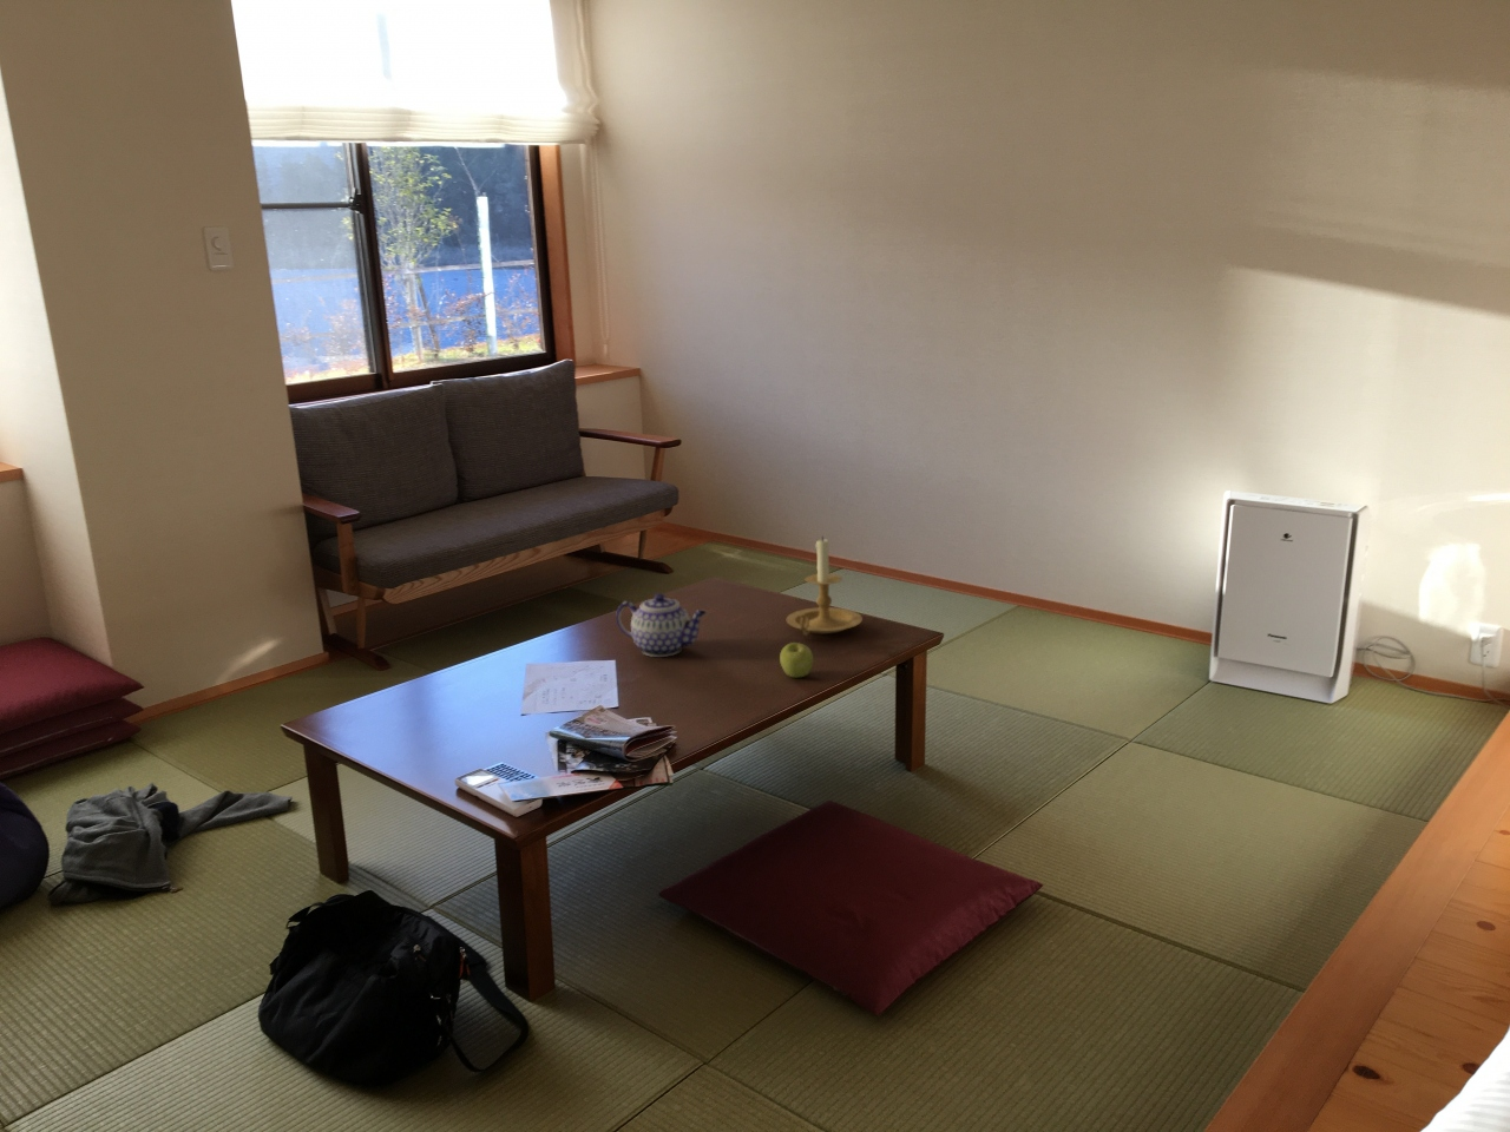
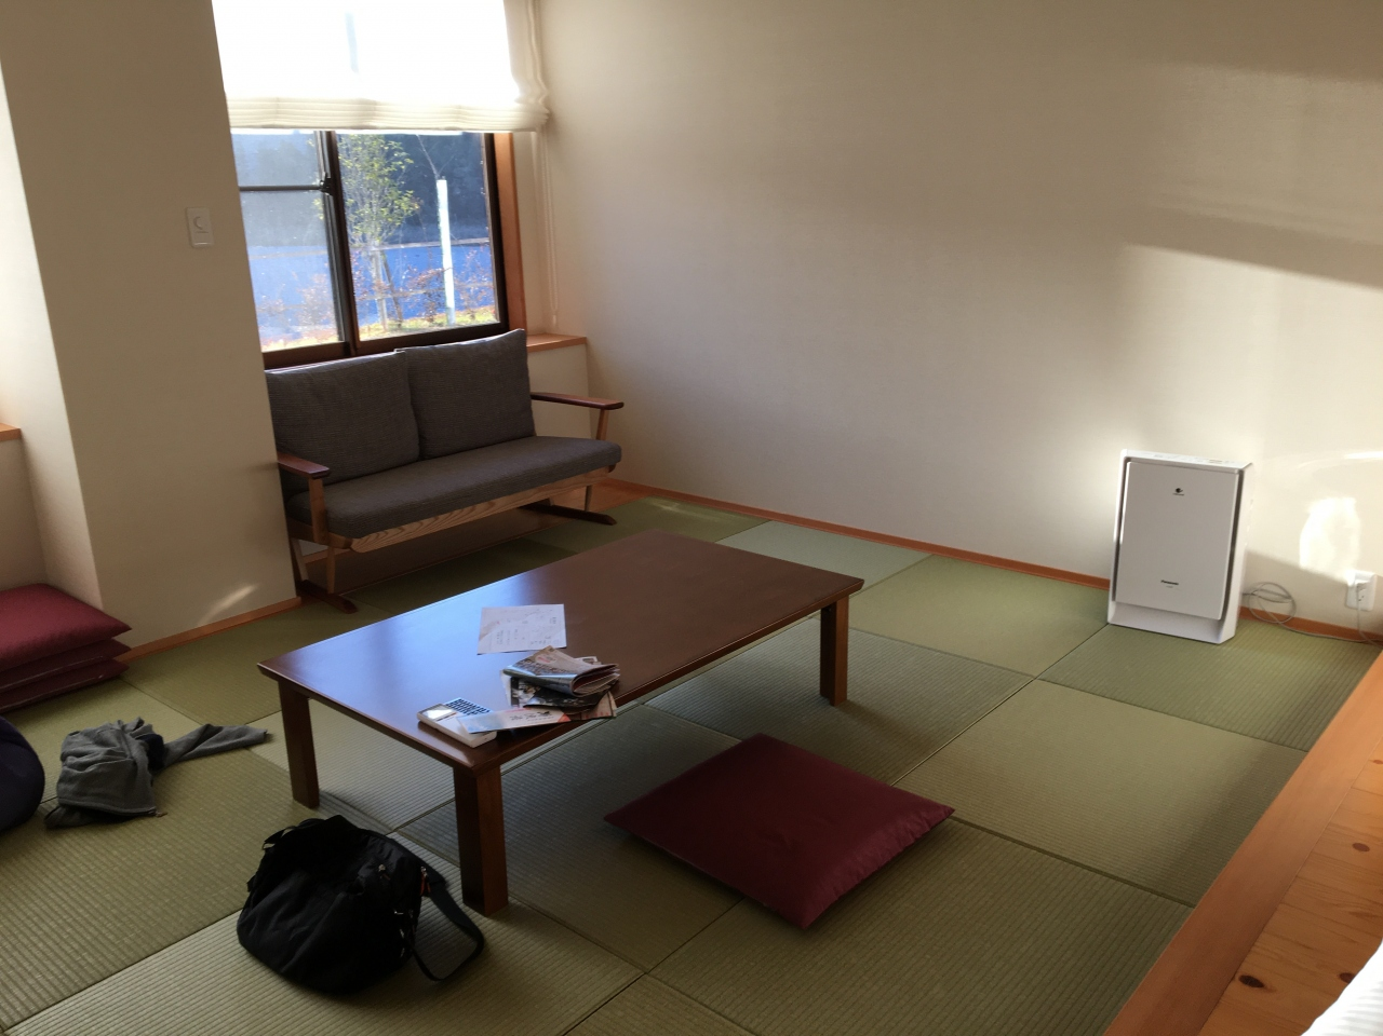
- apple [779,641,814,678]
- candle holder [786,535,863,636]
- teapot [615,592,707,658]
